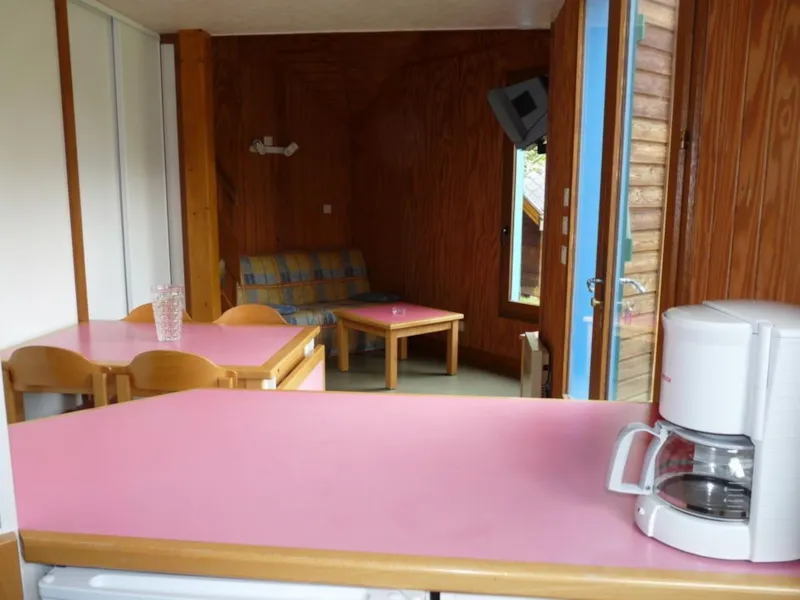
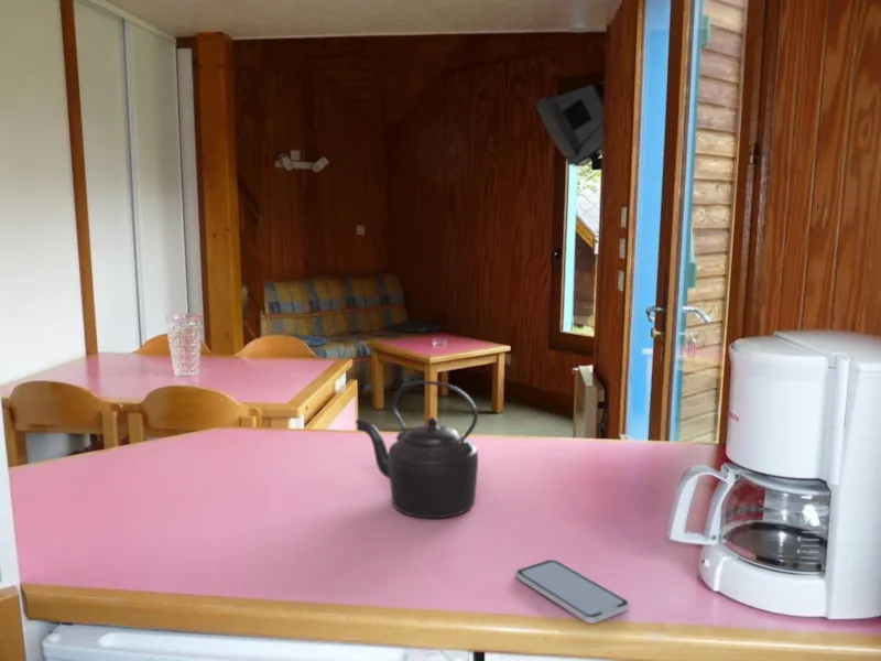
+ smartphone [514,559,630,625]
+ kettle [355,380,479,519]
